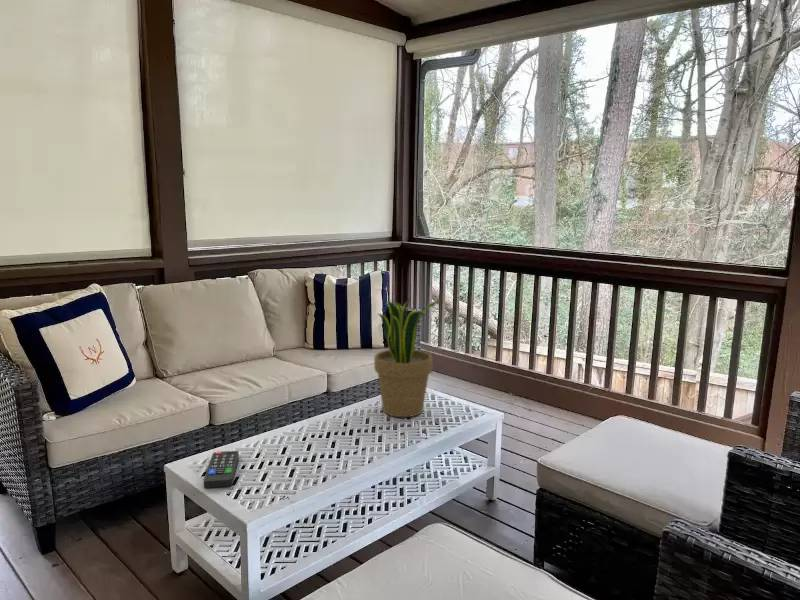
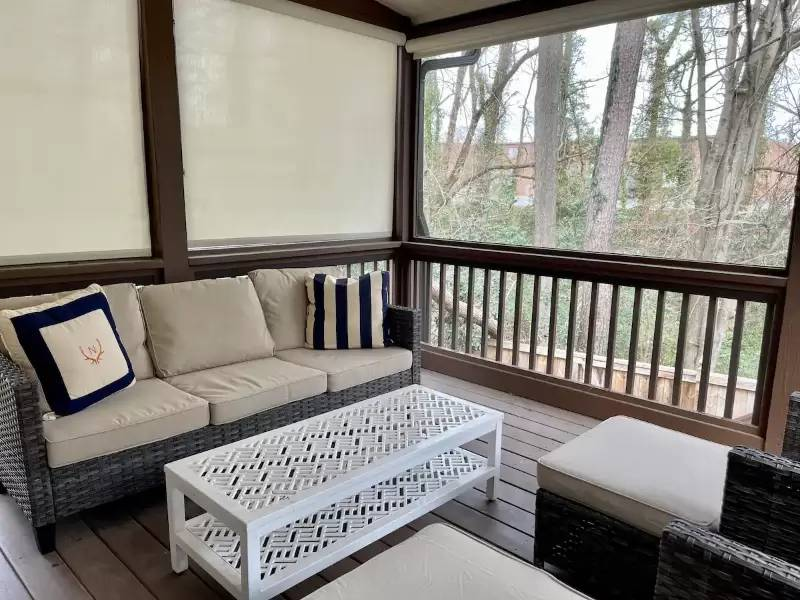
- remote control [203,450,240,489]
- potted plant [373,296,442,418]
